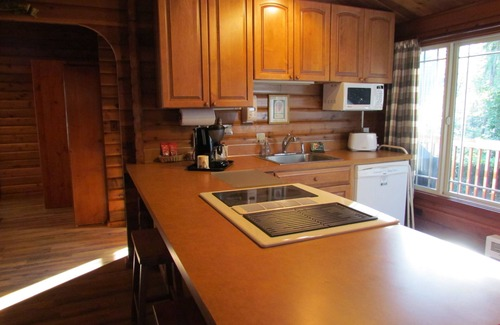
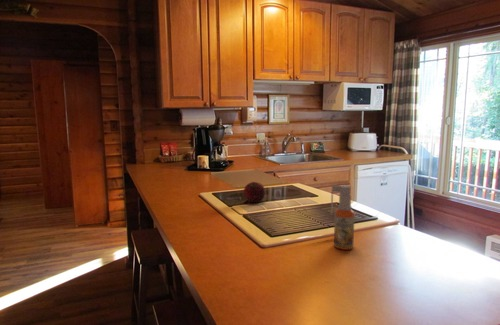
+ fruit [243,181,266,204]
+ spray bottle [330,184,356,251]
